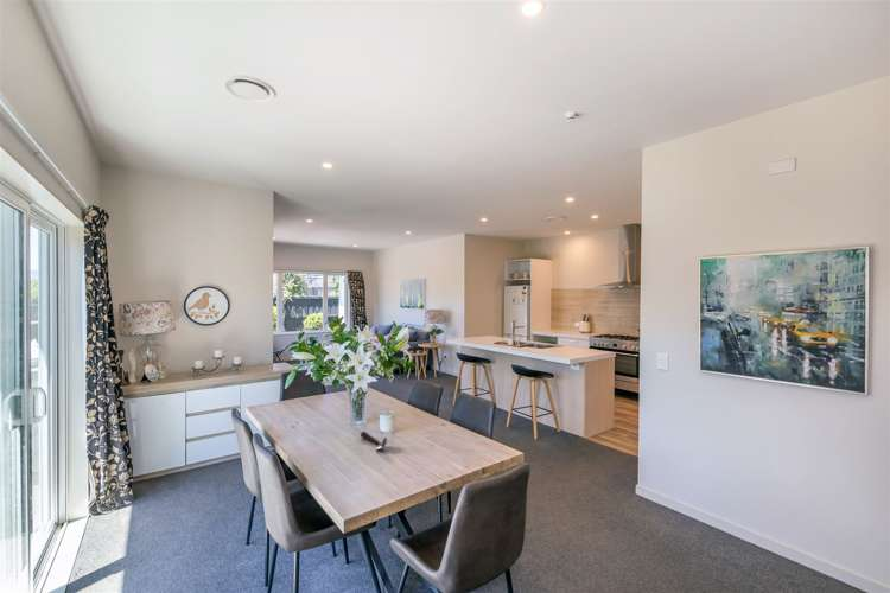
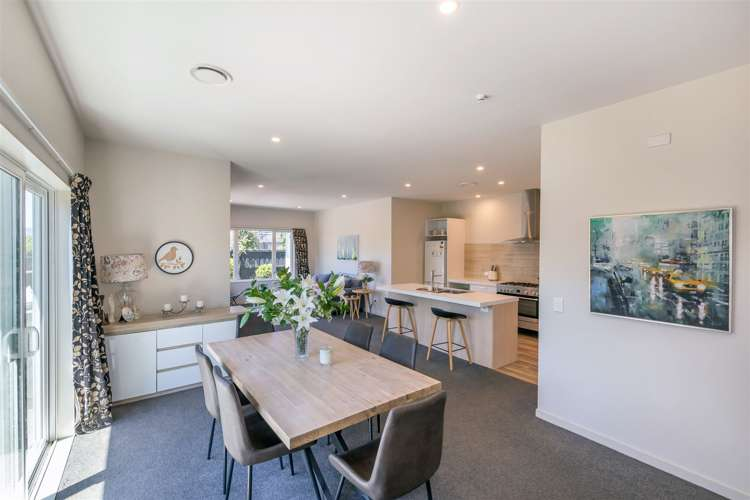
- spoon [360,431,388,452]
